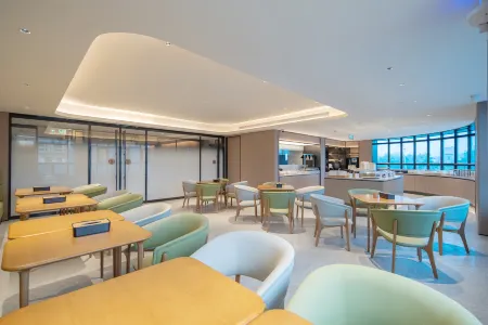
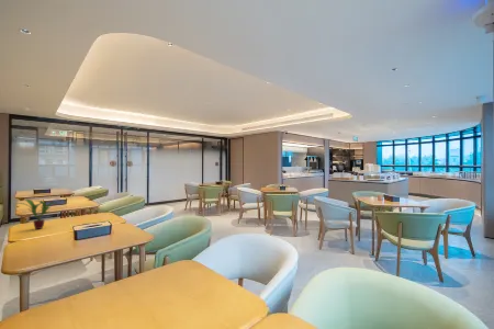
+ potted plant [15,198,56,230]
